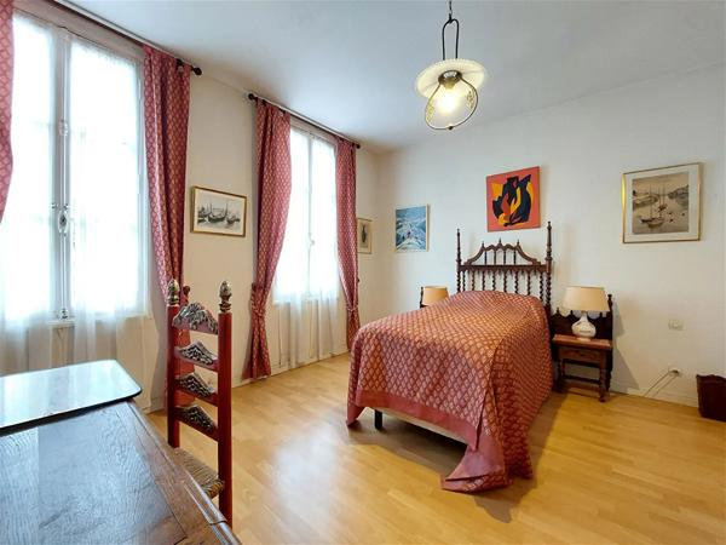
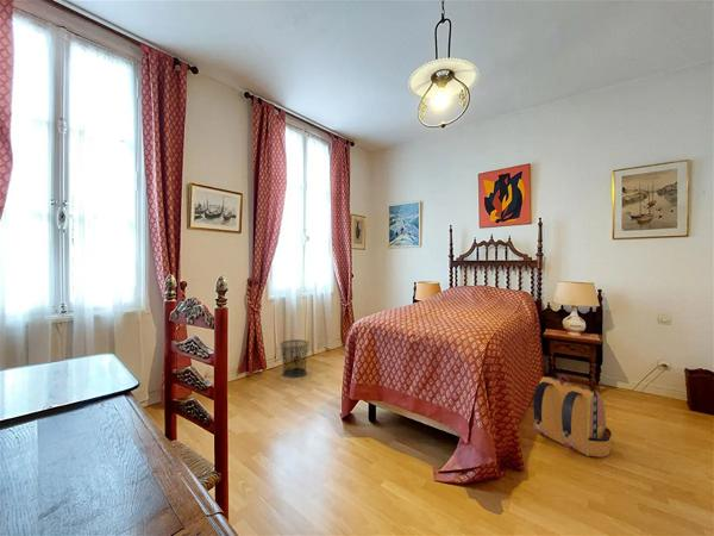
+ waste bin [278,338,311,379]
+ backpack [532,374,613,459]
